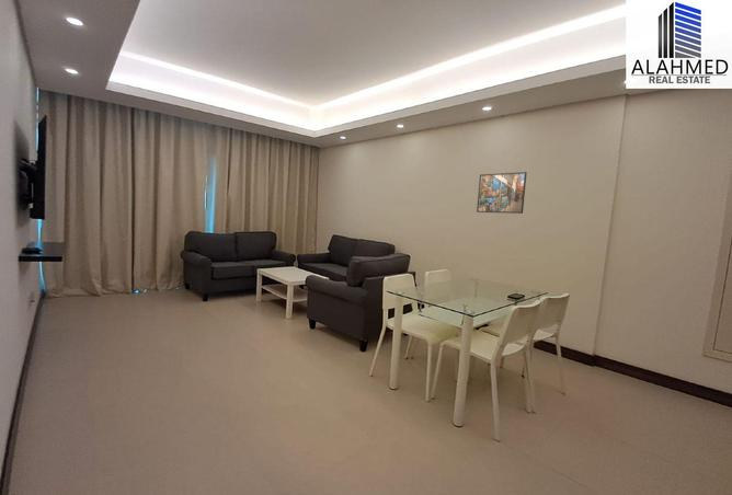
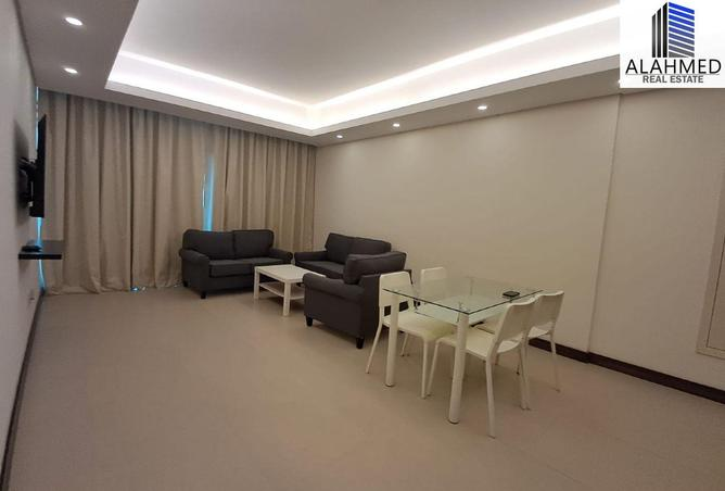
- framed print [476,171,528,215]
